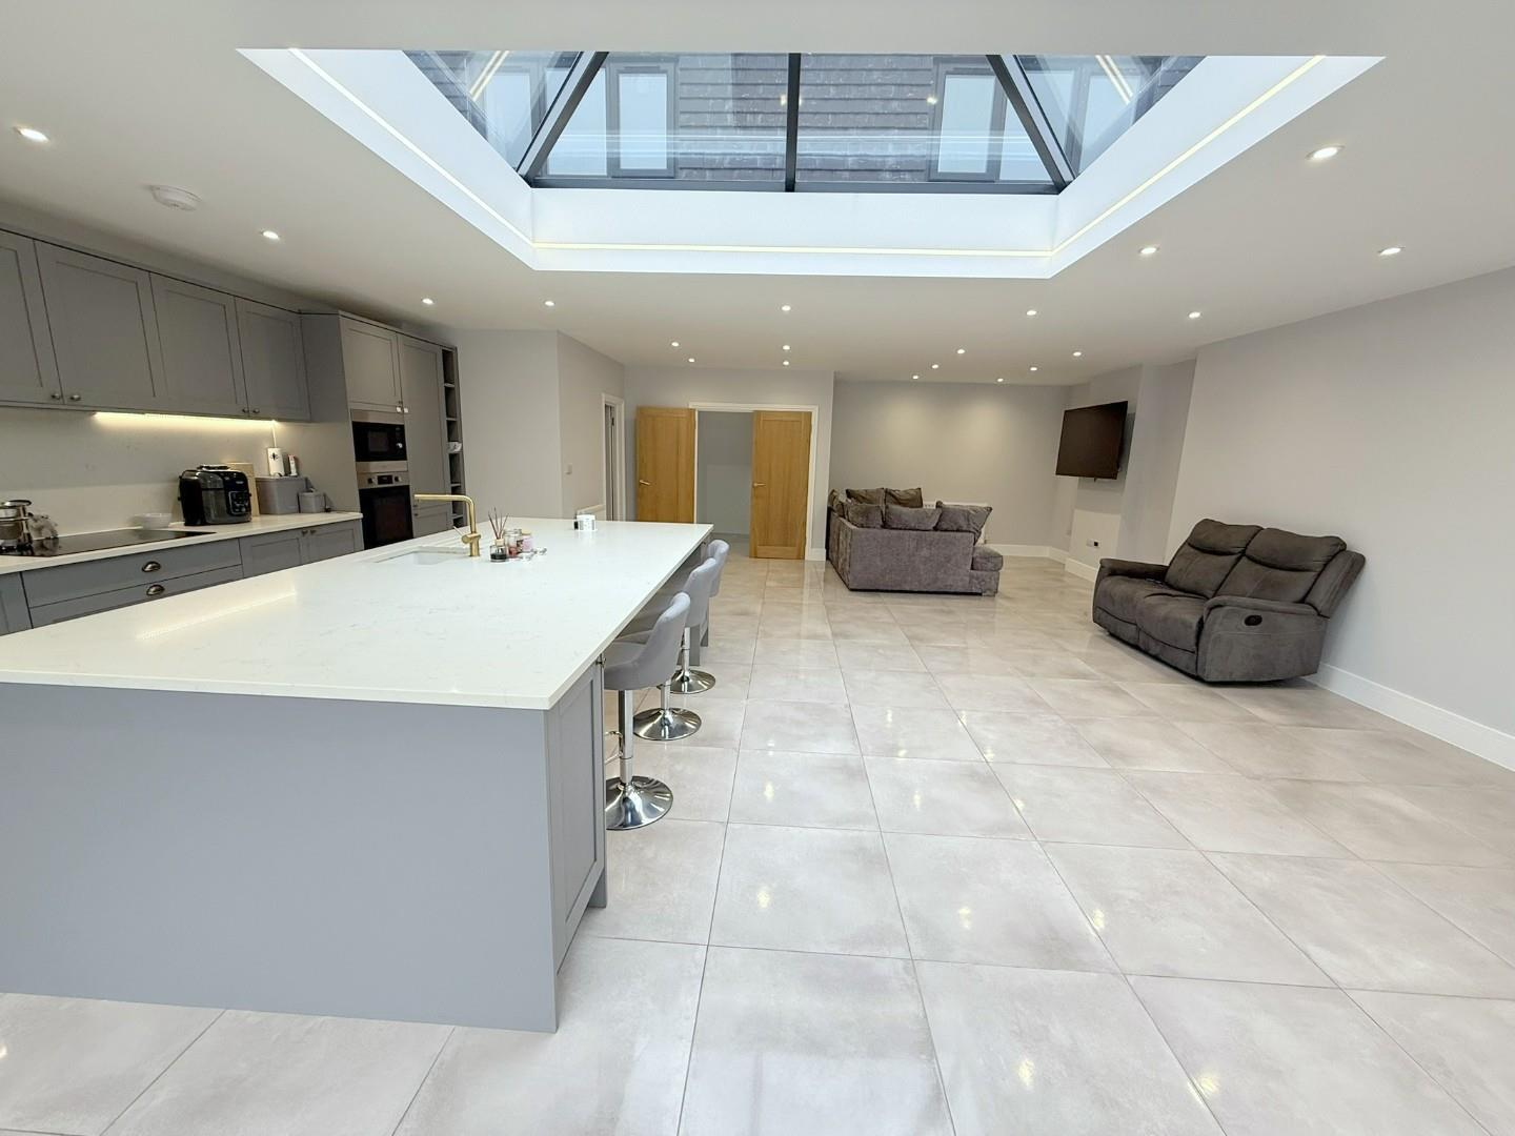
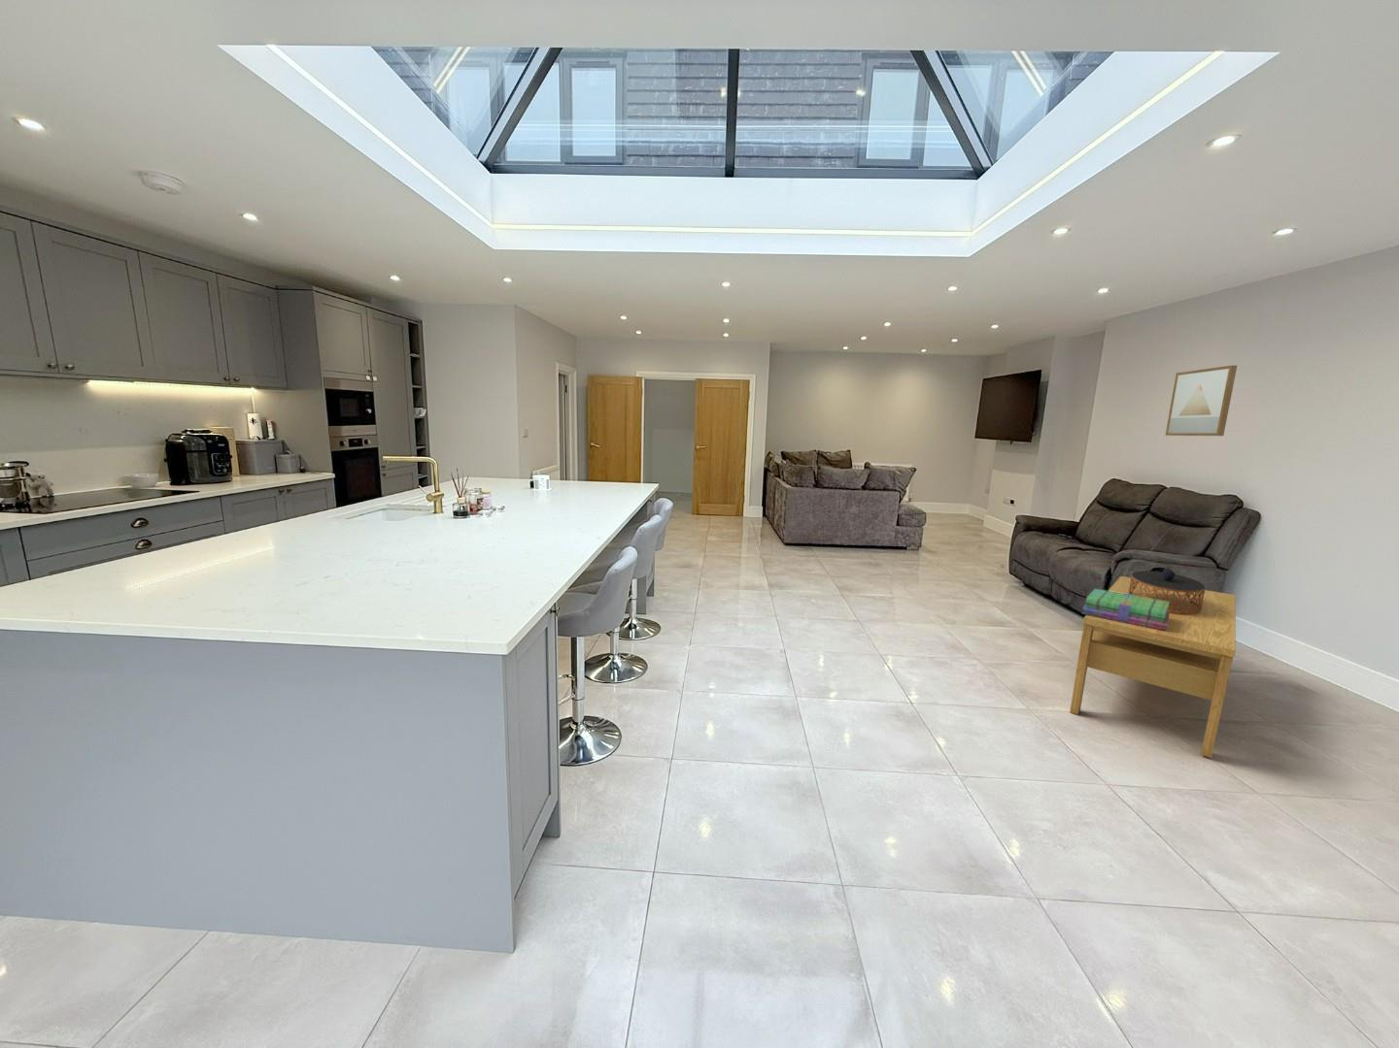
+ stack of books [1082,588,1170,631]
+ wall art [1164,364,1238,437]
+ coffee table [1070,576,1237,758]
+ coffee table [1128,566,1206,615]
